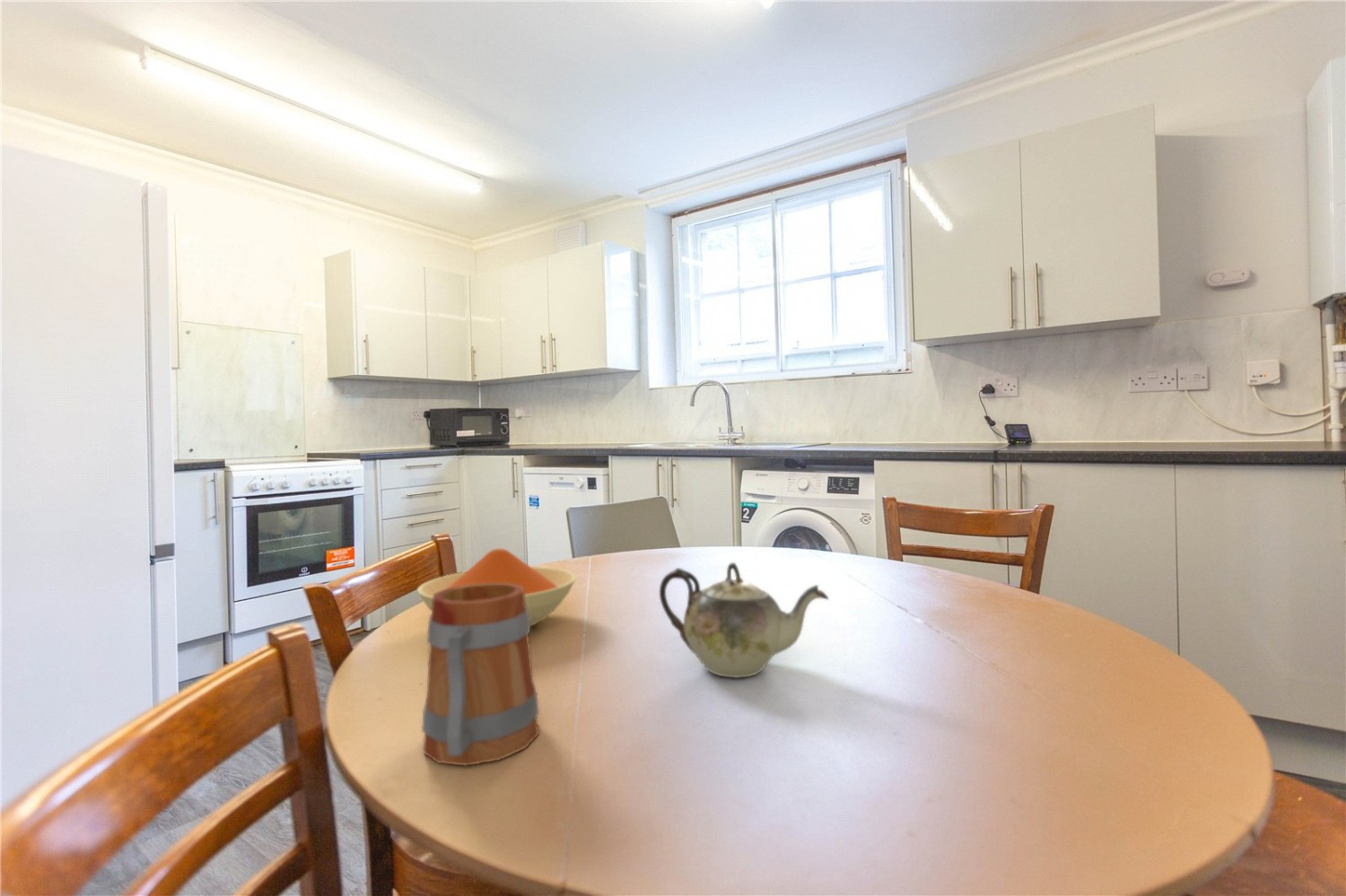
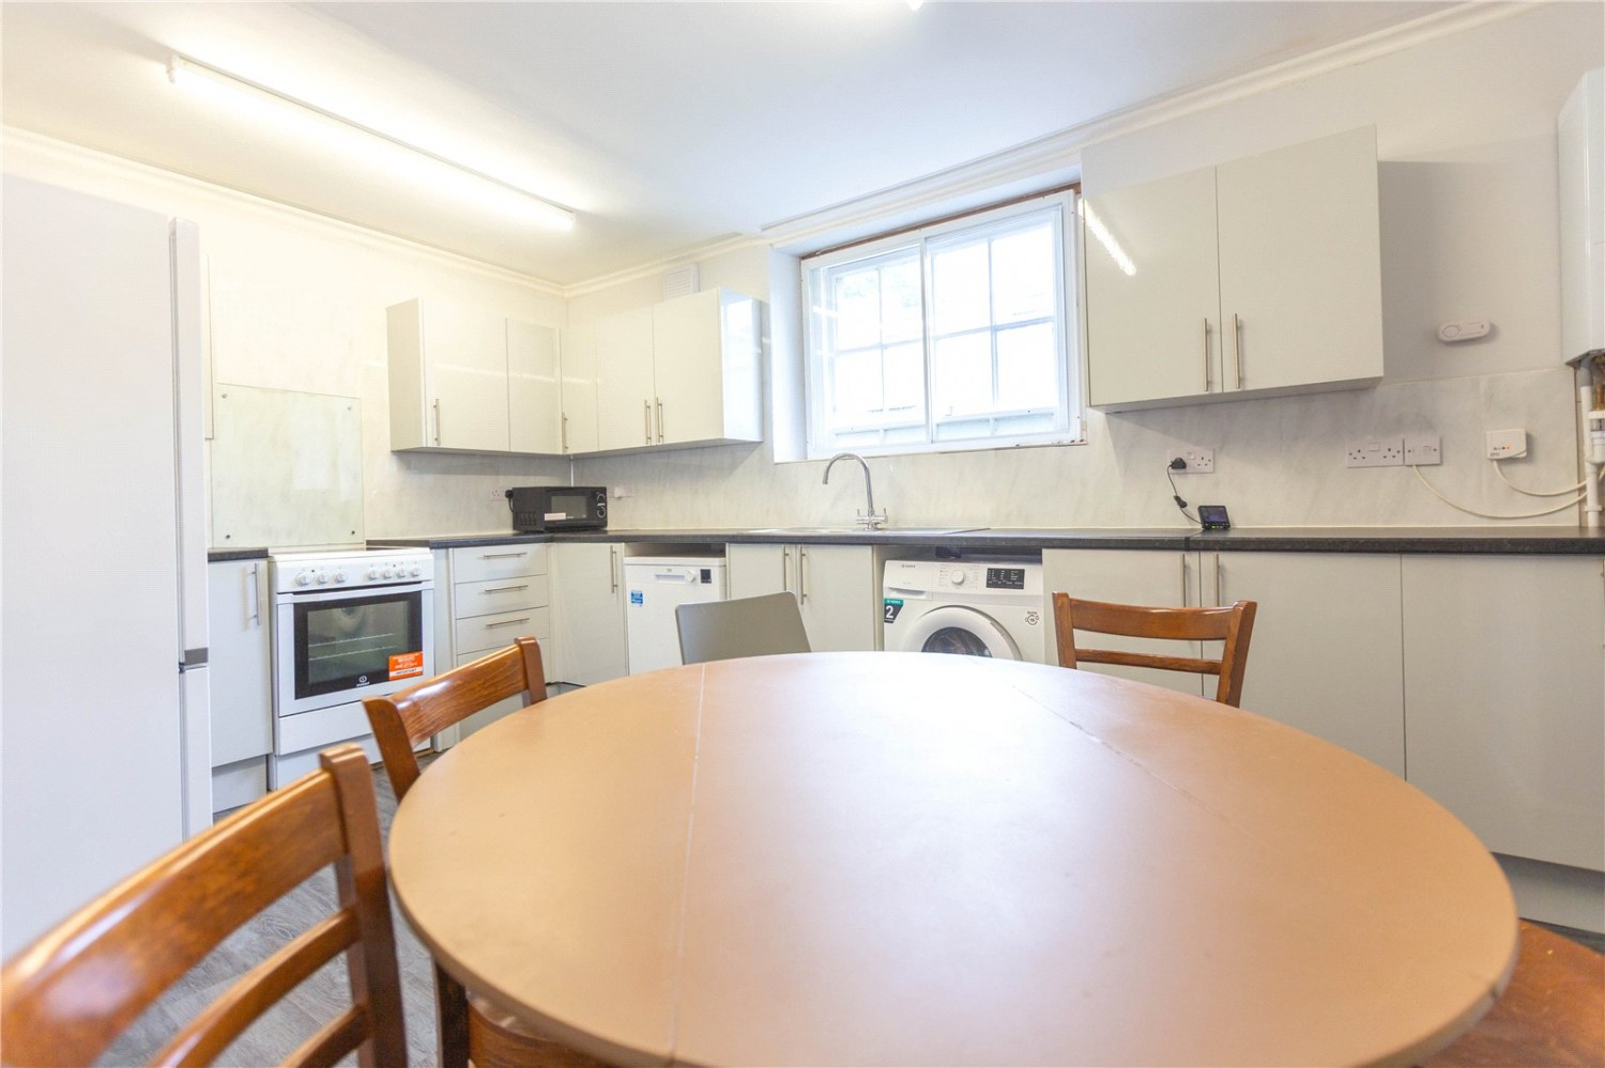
- teapot [659,561,830,679]
- mug [421,583,540,767]
- bowl [416,548,577,628]
